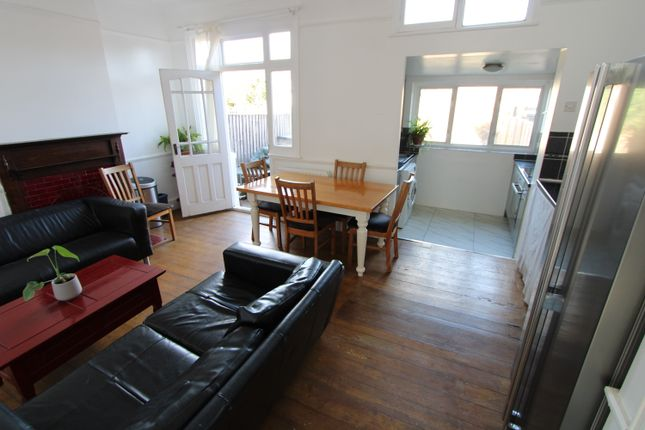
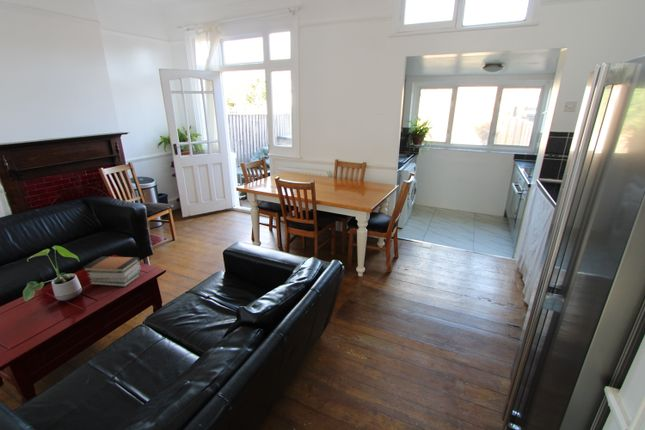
+ book stack [82,256,142,288]
